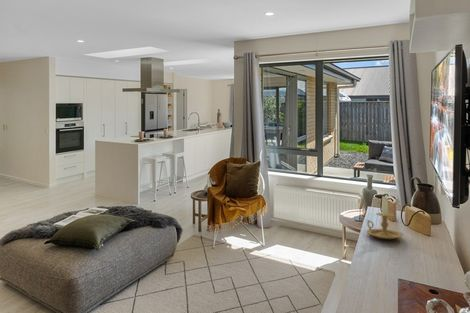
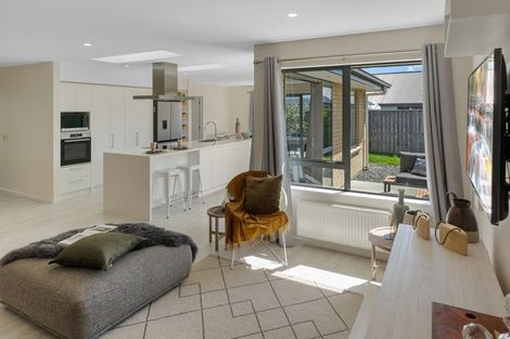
- candle holder [365,194,404,240]
